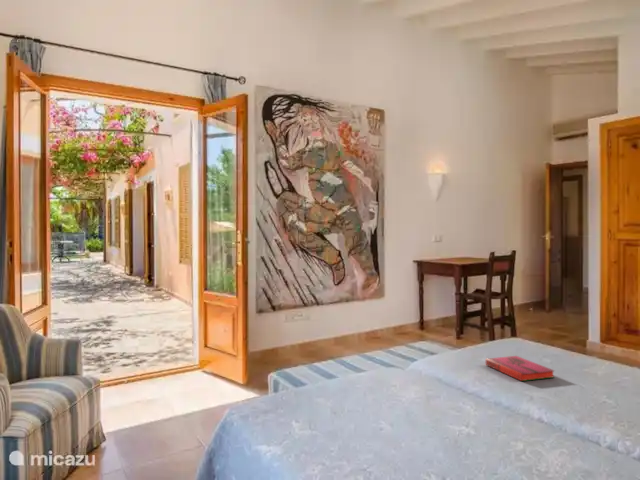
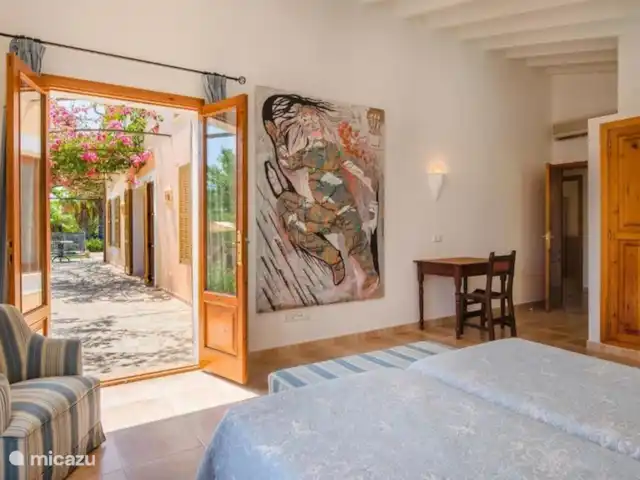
- hardback book [485,355,556,382]
